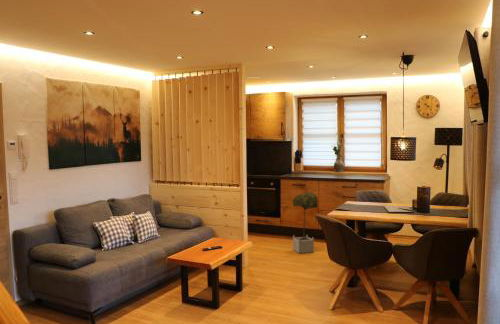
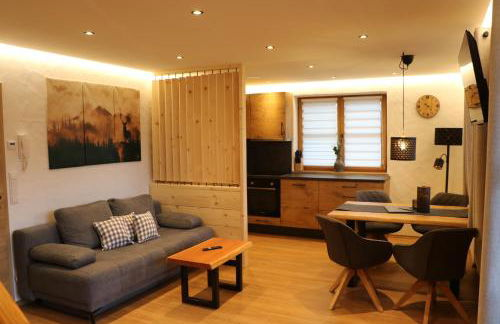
- potted tree [291,190,319,254]
